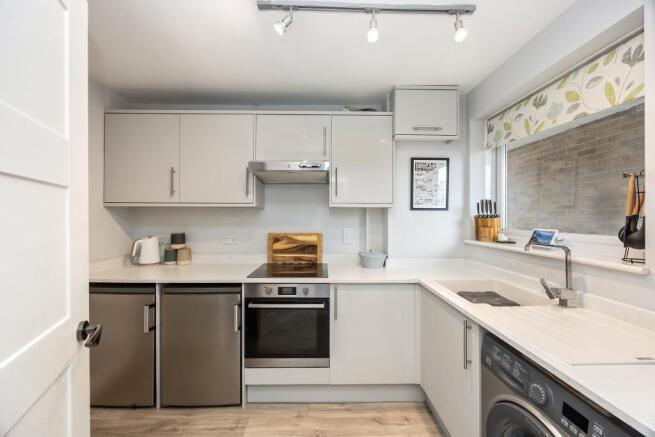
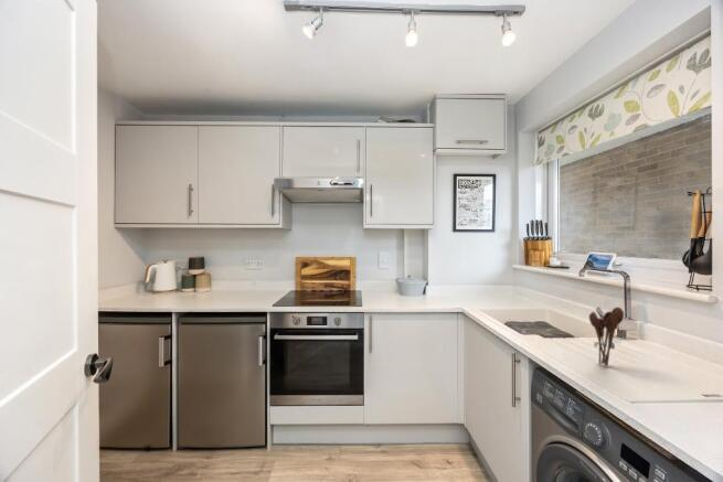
+ utensil holder [588,307,625,367]
